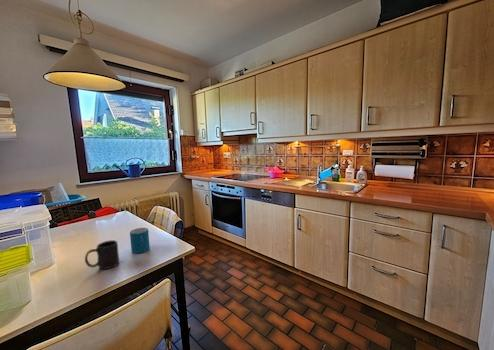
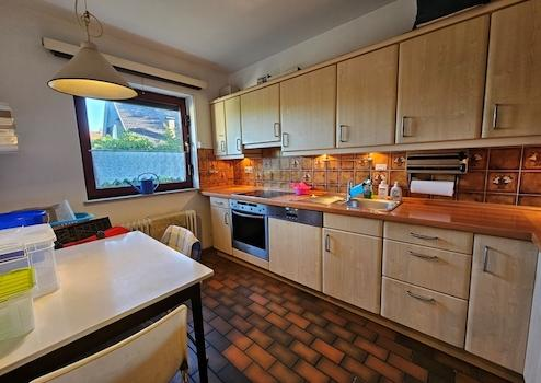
- mug [129,227,151,254]
- mug [84,239,120,270]
